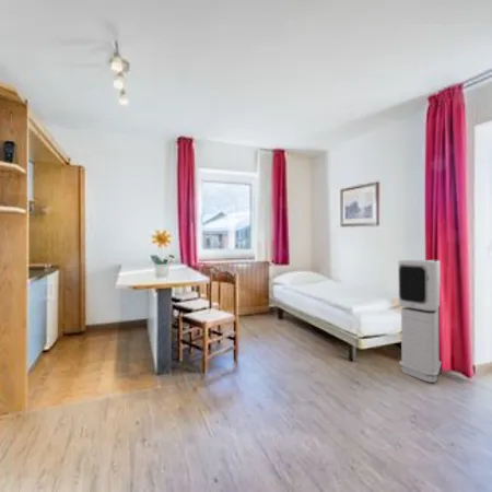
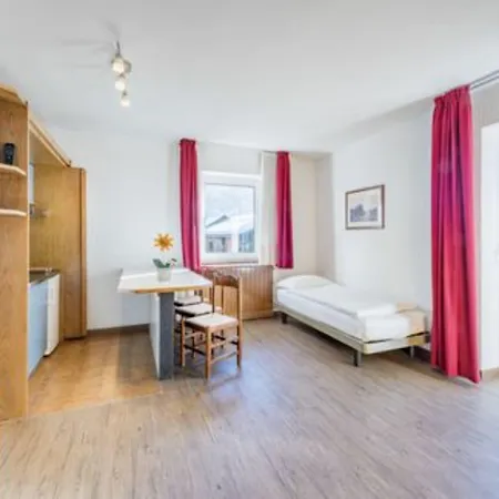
- air purifier [397,259,442,384]
